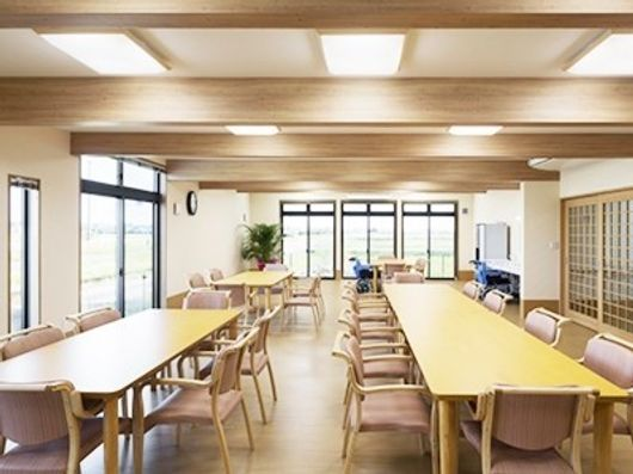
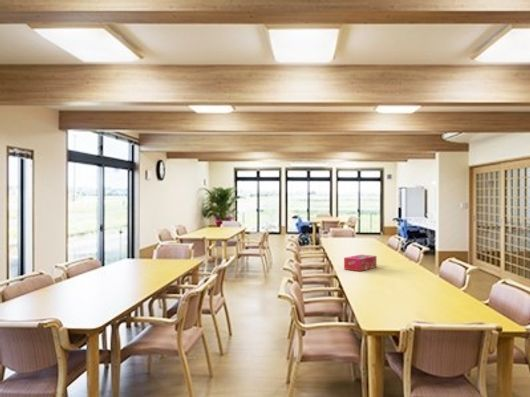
+ tissue box [343,254,377,272]
